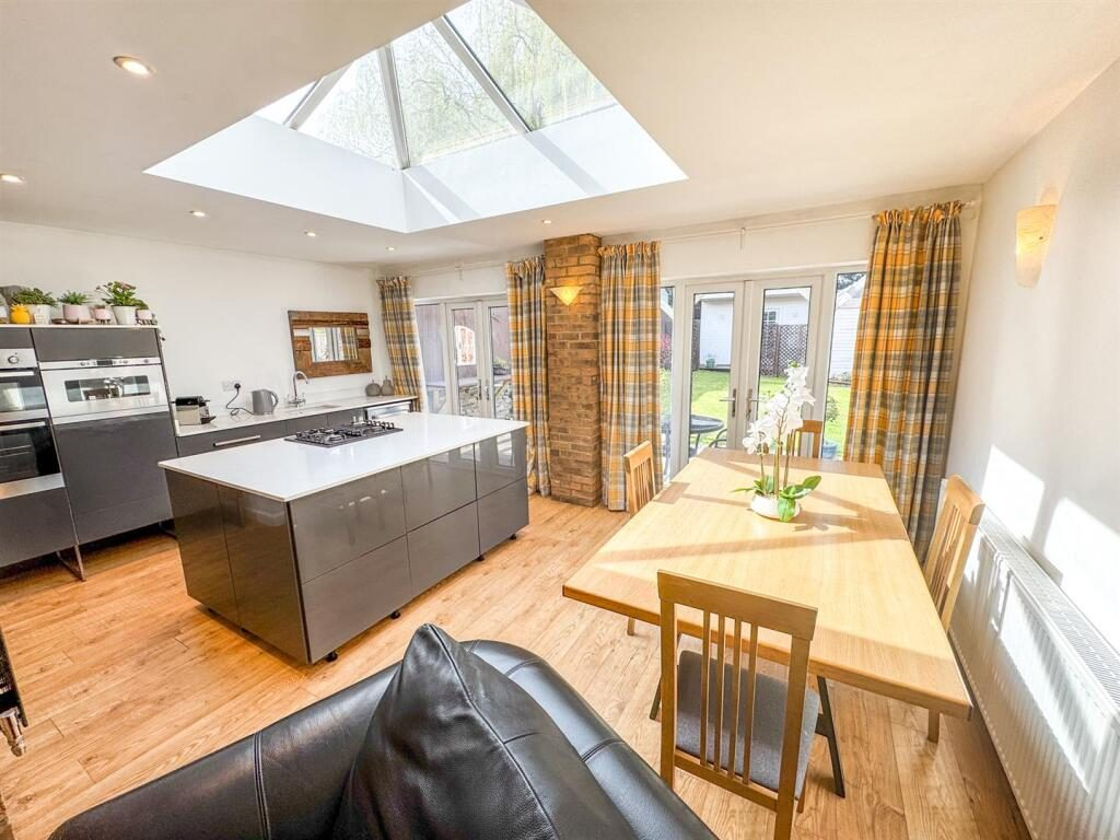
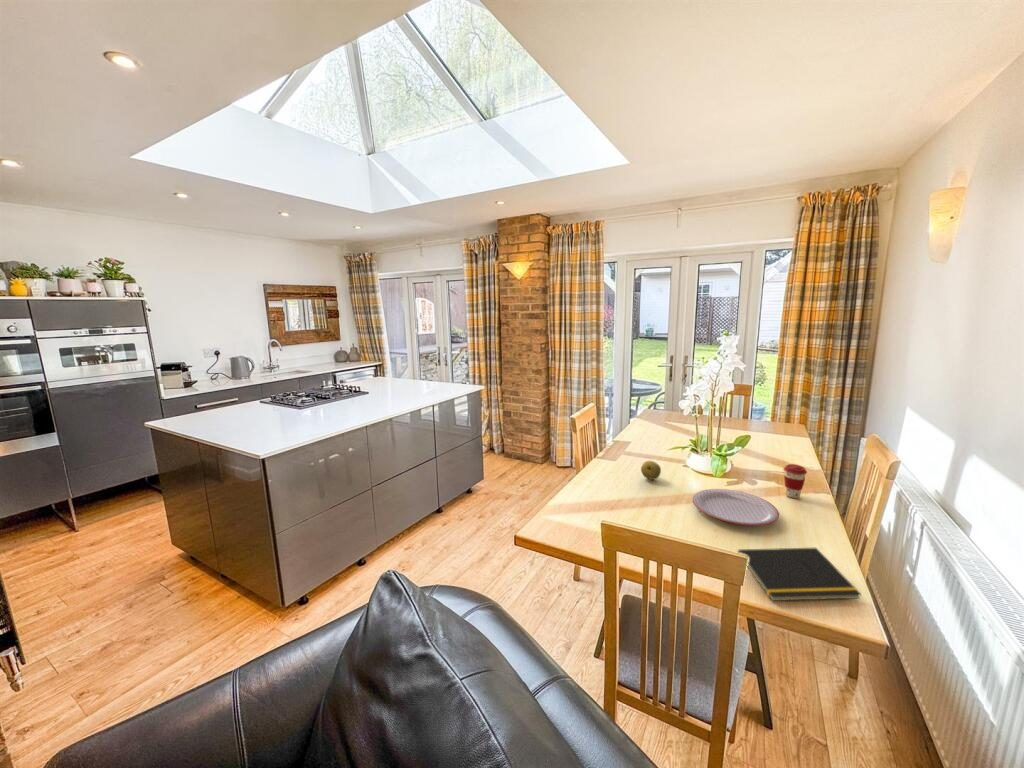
+ coffee cup [783,463,808,499]
+ plate [692,488,780,527]
+ notepad [737,547,863,602]
+ fruit [640,460,662,481]
